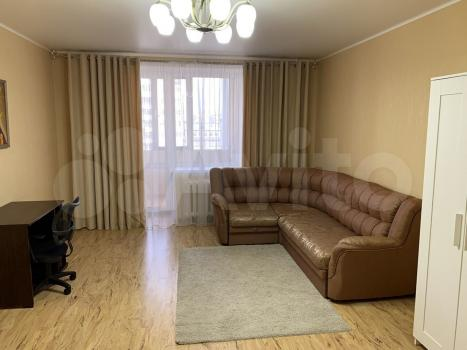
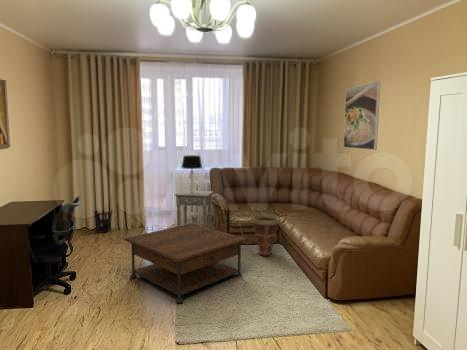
+ wastebasket [93,209,113,234]
+ side table [173,189,215,229]
+ coffee table [123,222,249,304]
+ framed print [342,80,381,151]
+ basket [238,208,281,257]
+ table lamp [181,154,203,193]
